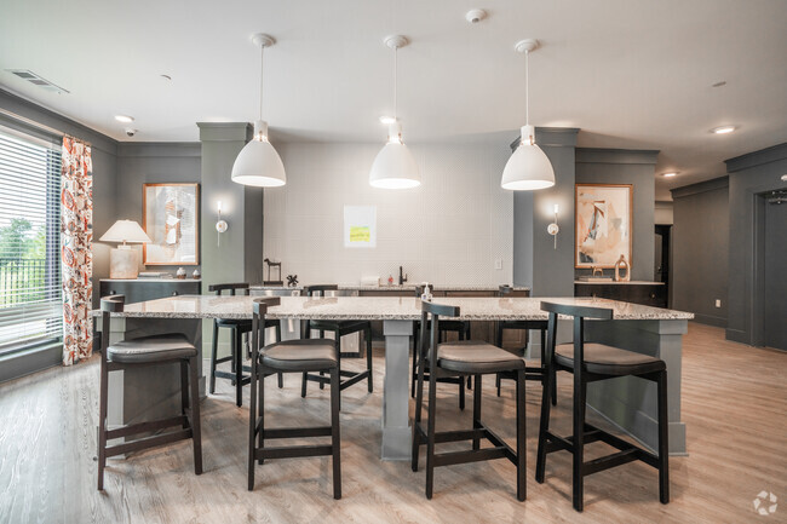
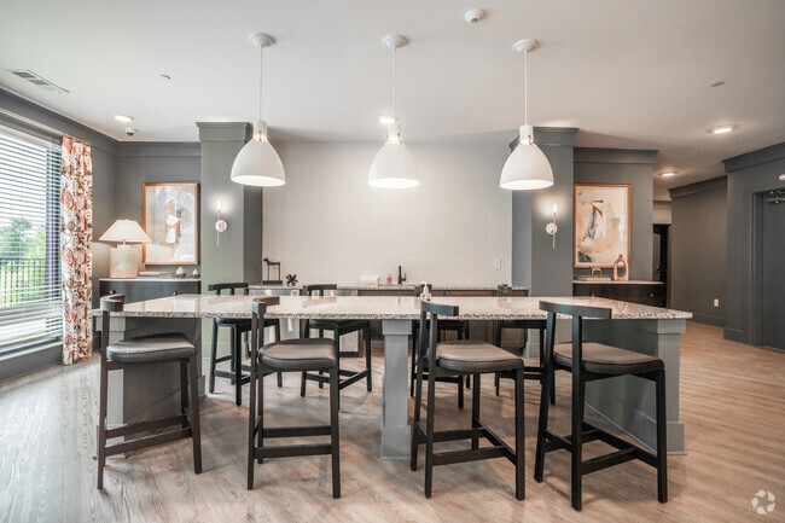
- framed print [343,205,377,248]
